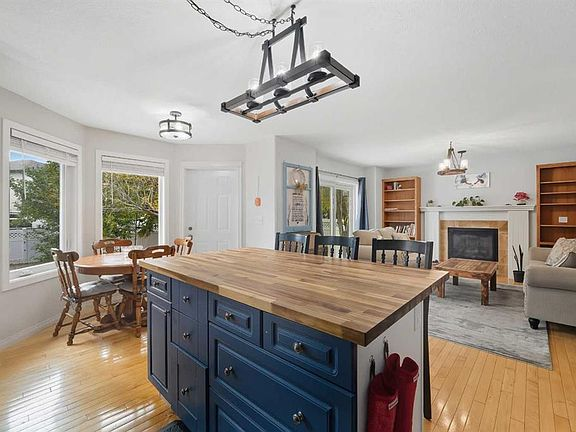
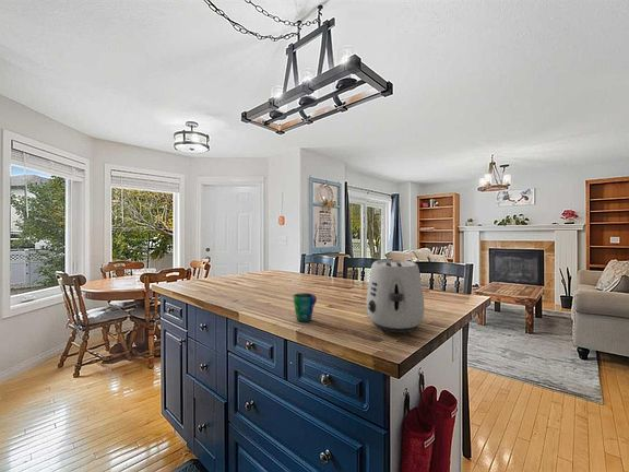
+ toaster [366,259,426,334]
+ cup [292,292,318,322]
